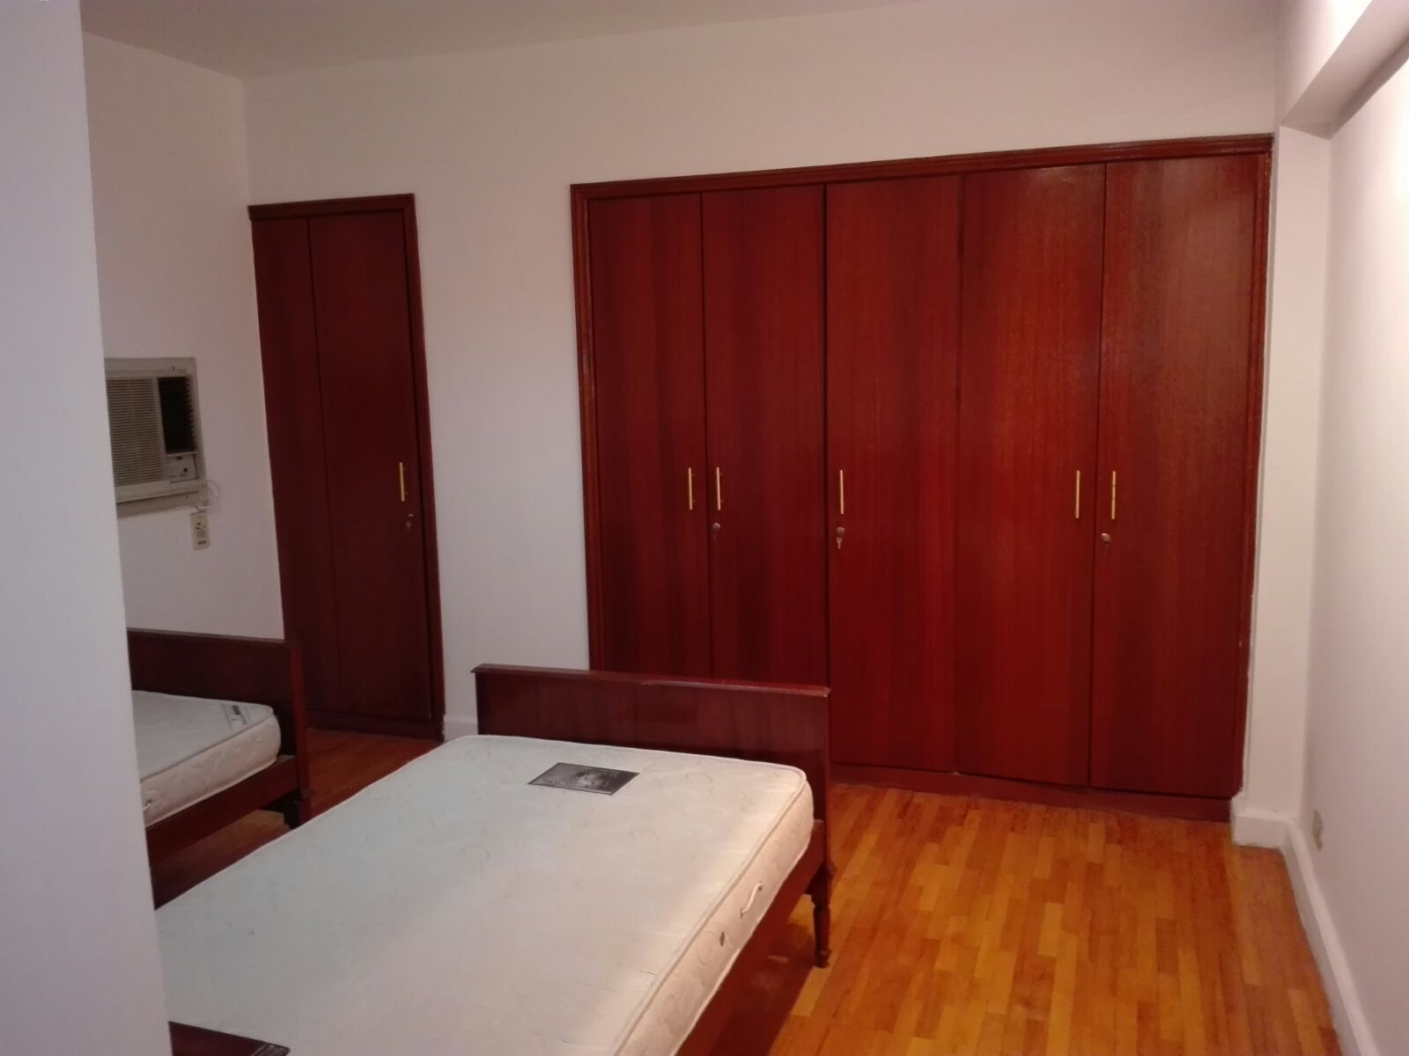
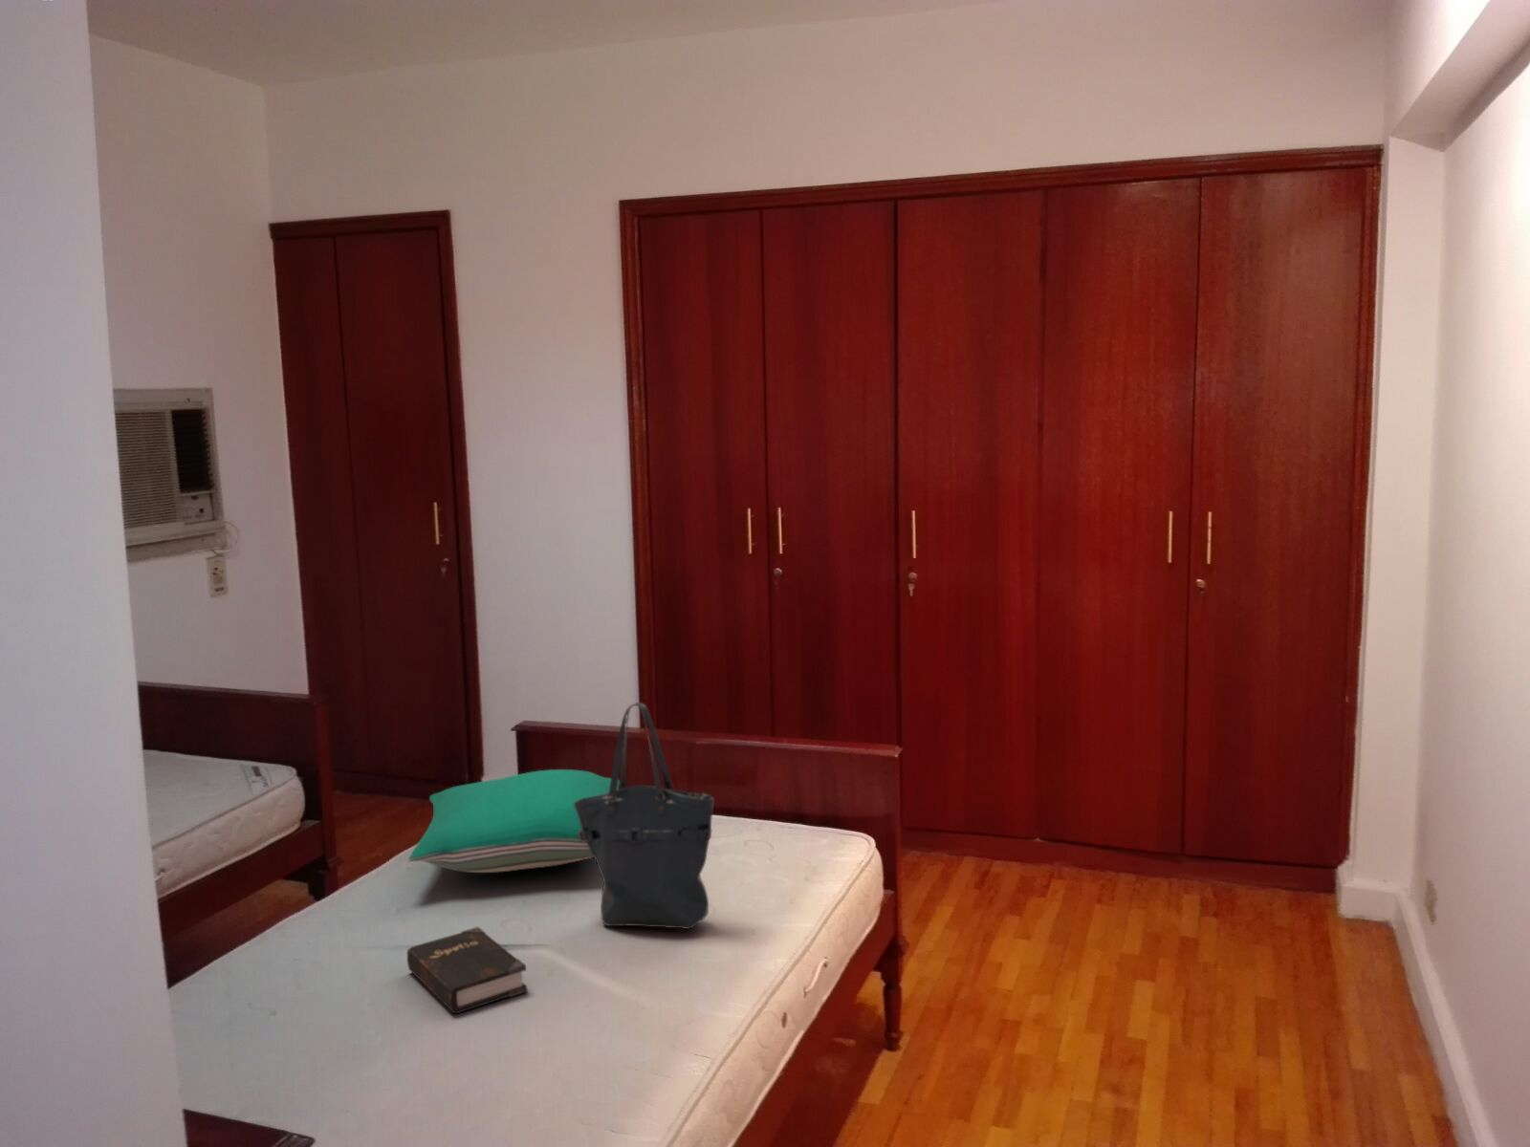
+ tote bag [573,701,714,930]
+ pillow [407,769,620,874]
+ hardback book [406,927,529,1014]
